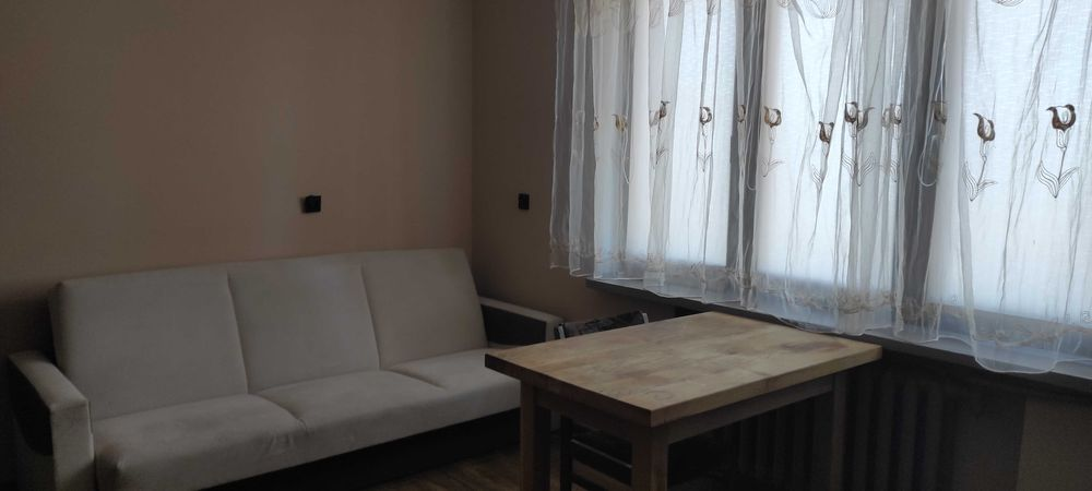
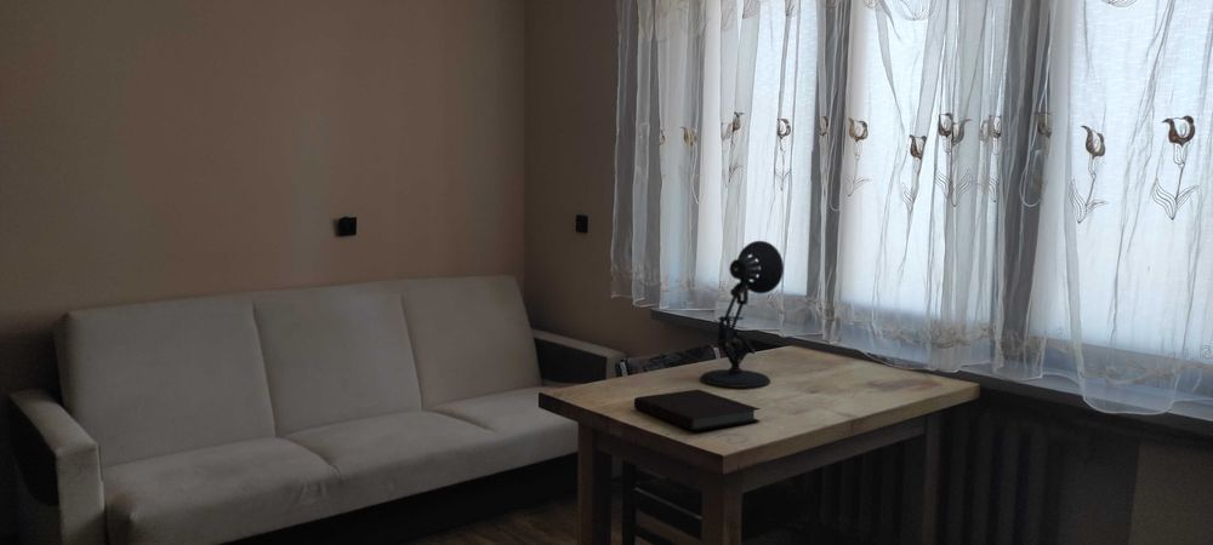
+ notebook [633,389,762,432]
+ desk lamp [699,240,785,389]
